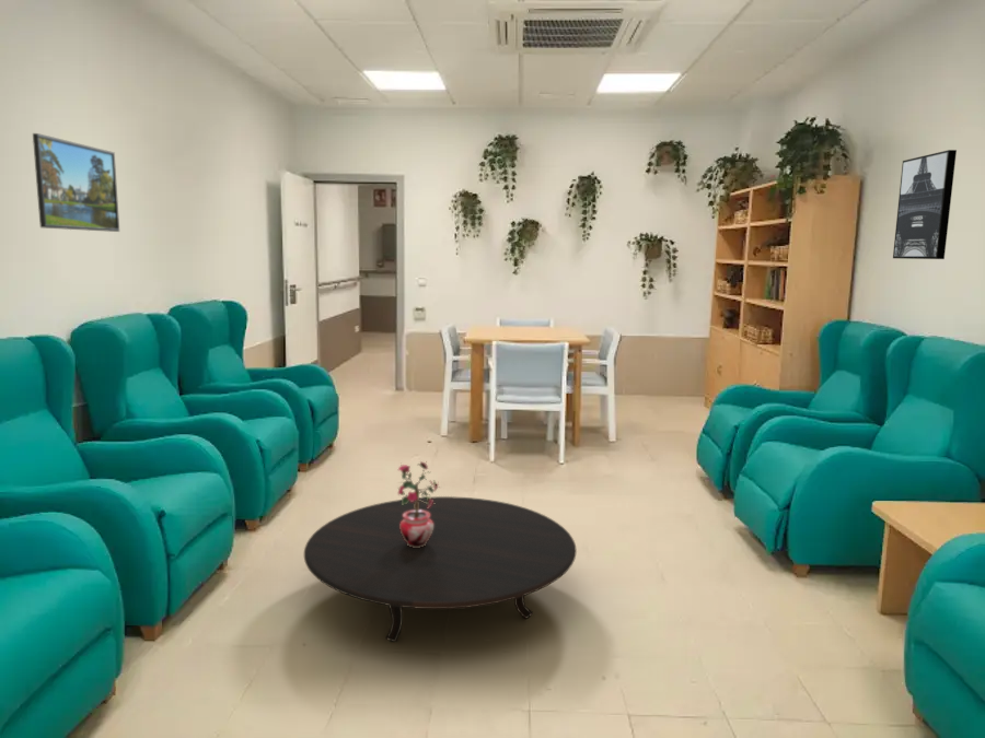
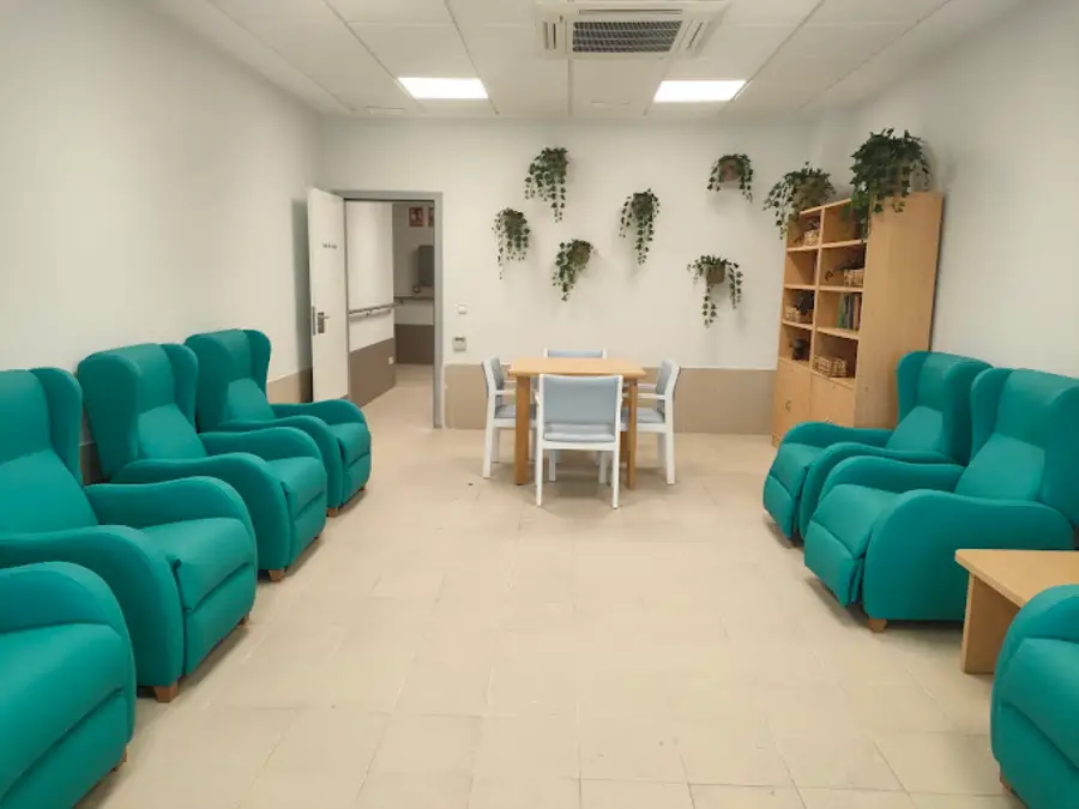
- potted plant [396,460,442,548]
- wall art [892,149,958,260]
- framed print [32,132,120,233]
- table [303,495,578,643]
